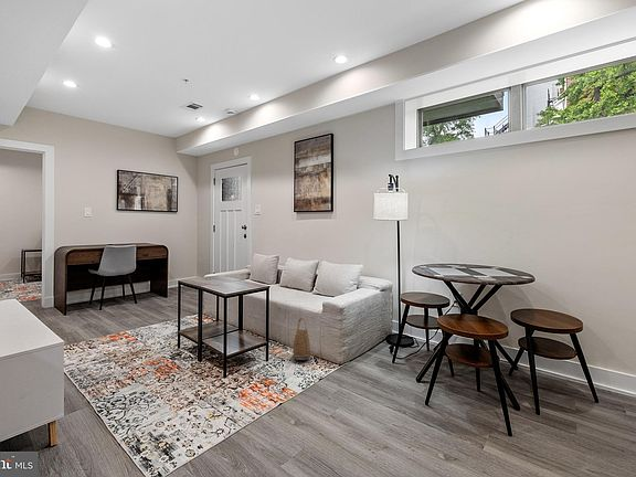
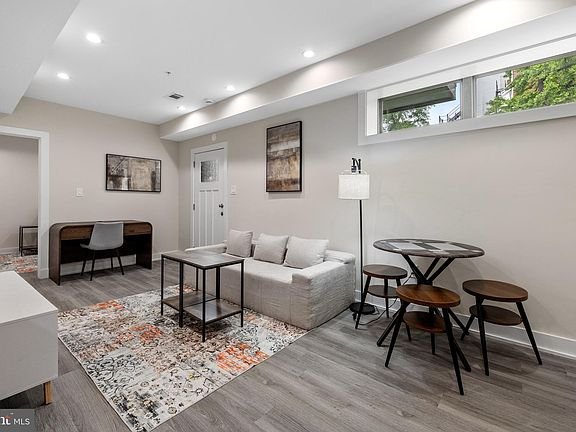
- basket [292,317,311,361]
